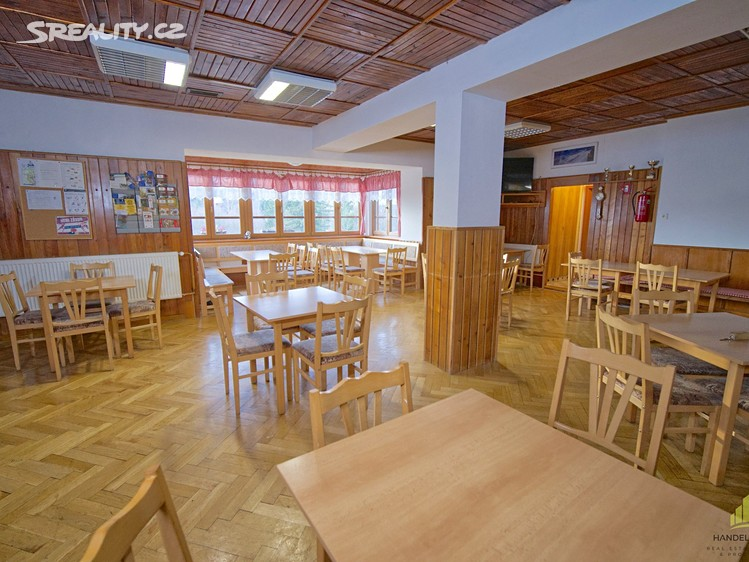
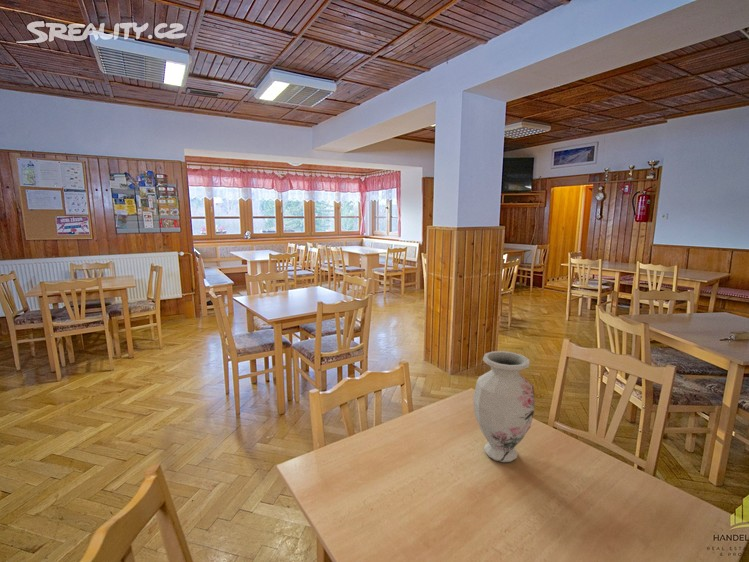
+ vase [472,350,536,463]
